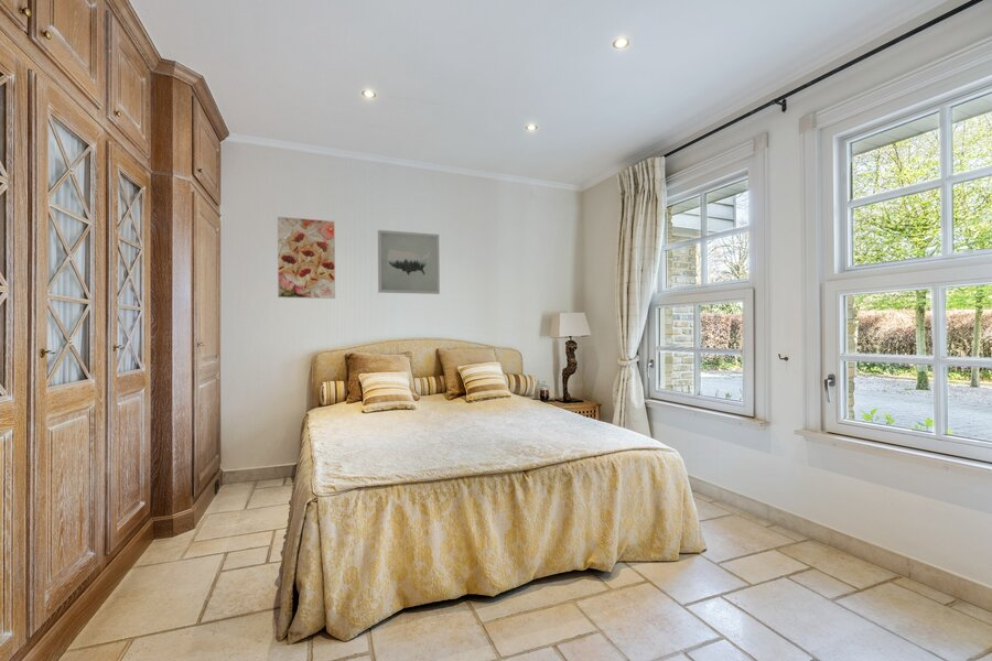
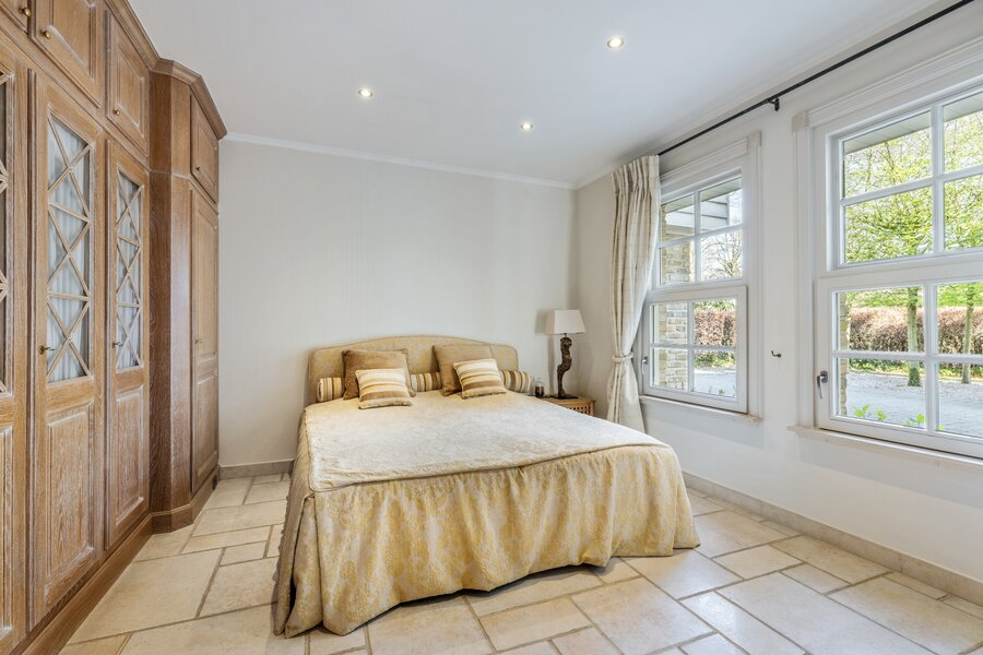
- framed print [277,216,336,300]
- wall art [377,229,441,295]
